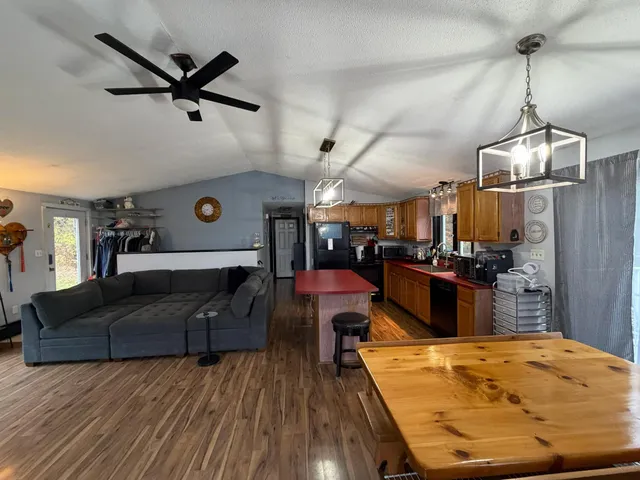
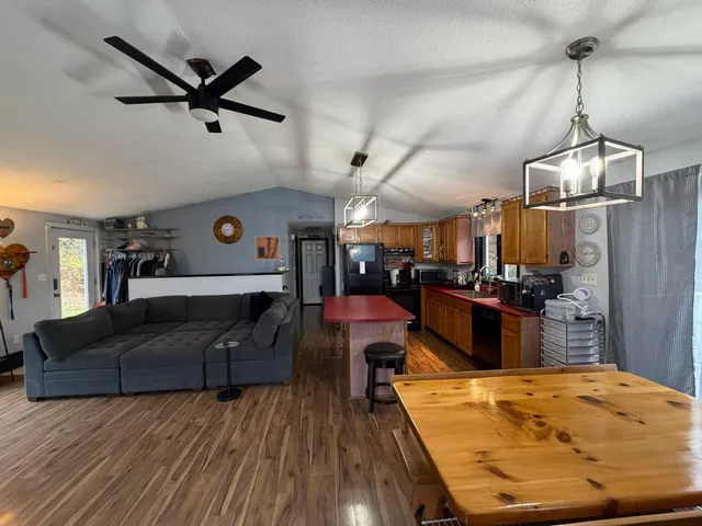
+ wall art [254,235,282,262]
